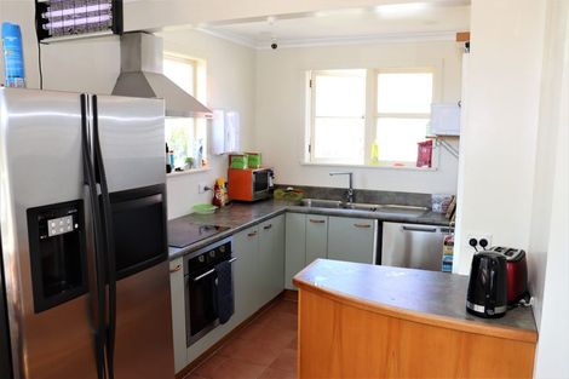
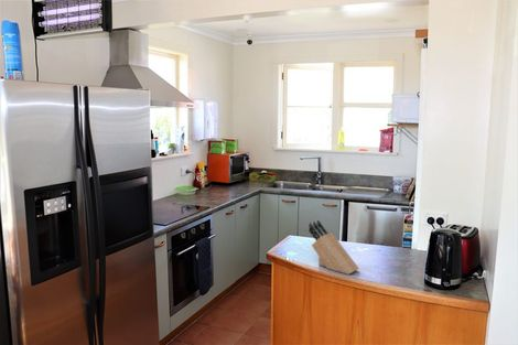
+ knife block [307,219,360,276]
